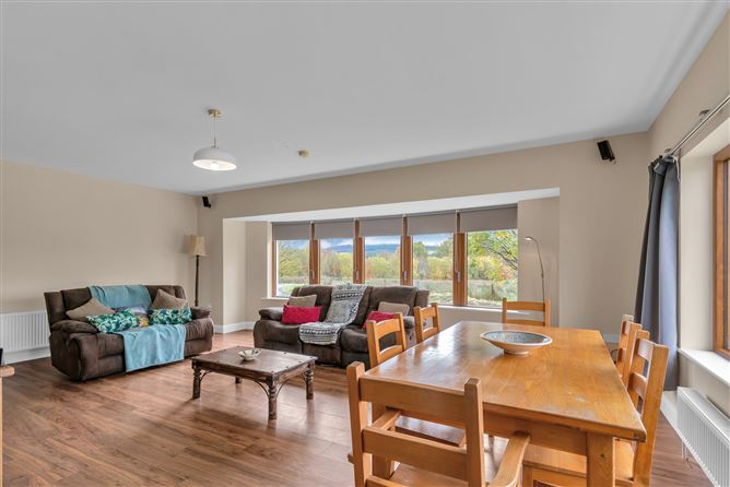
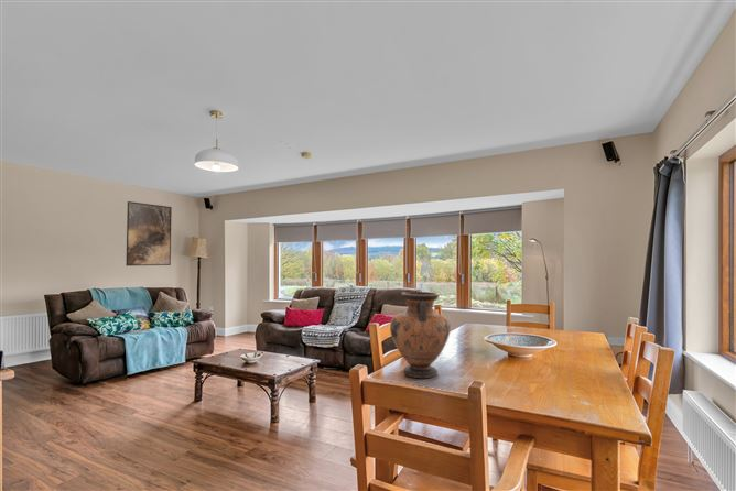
+ vase [389,291,452,379]
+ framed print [125,200,173,266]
